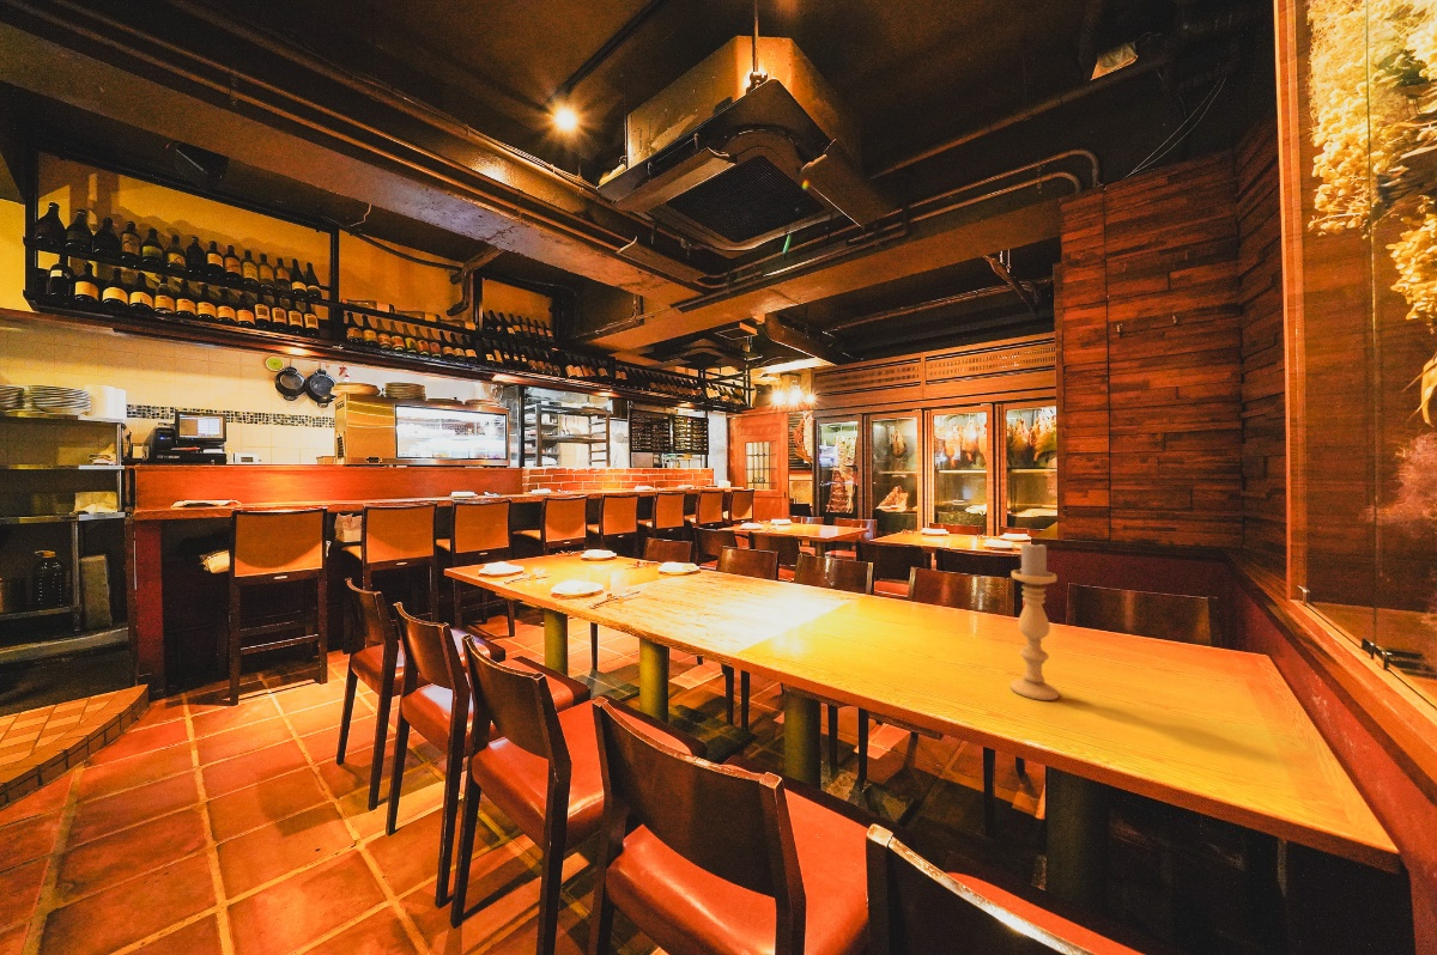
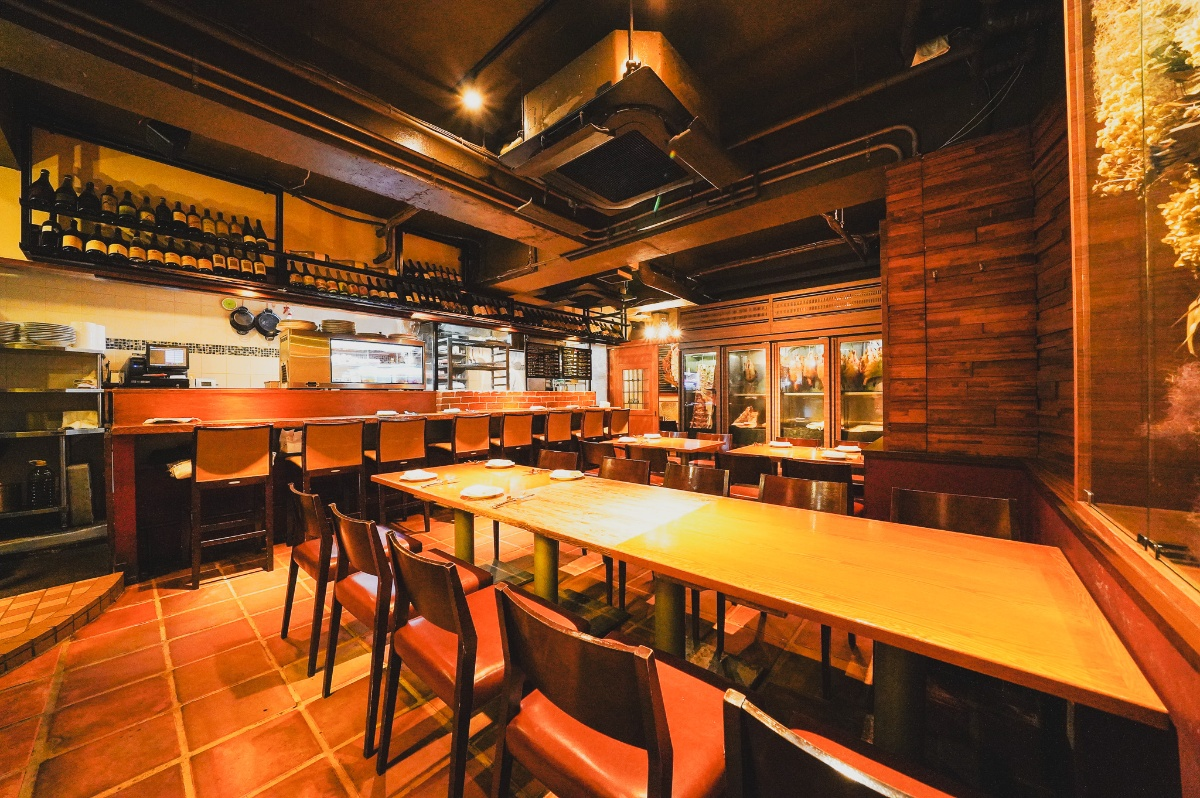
- candle holder [1009,540,1060,701]
